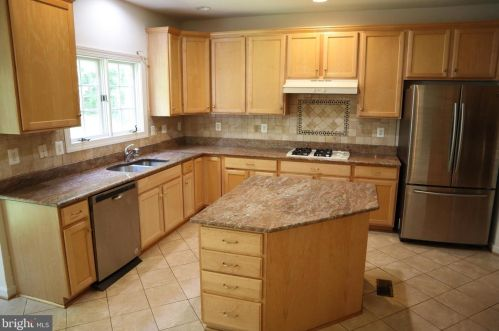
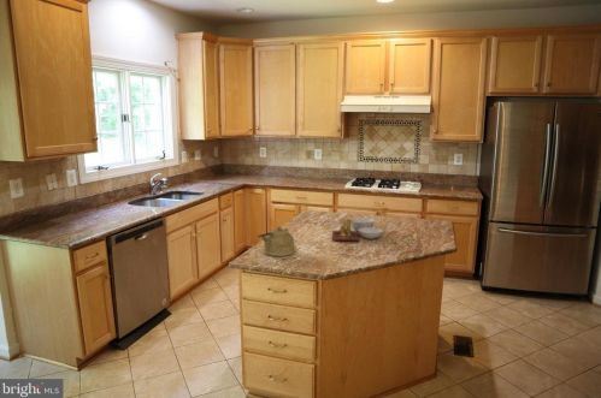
+ cutting board [331,216,384,242]
+ kettle [257,226,296,257]
